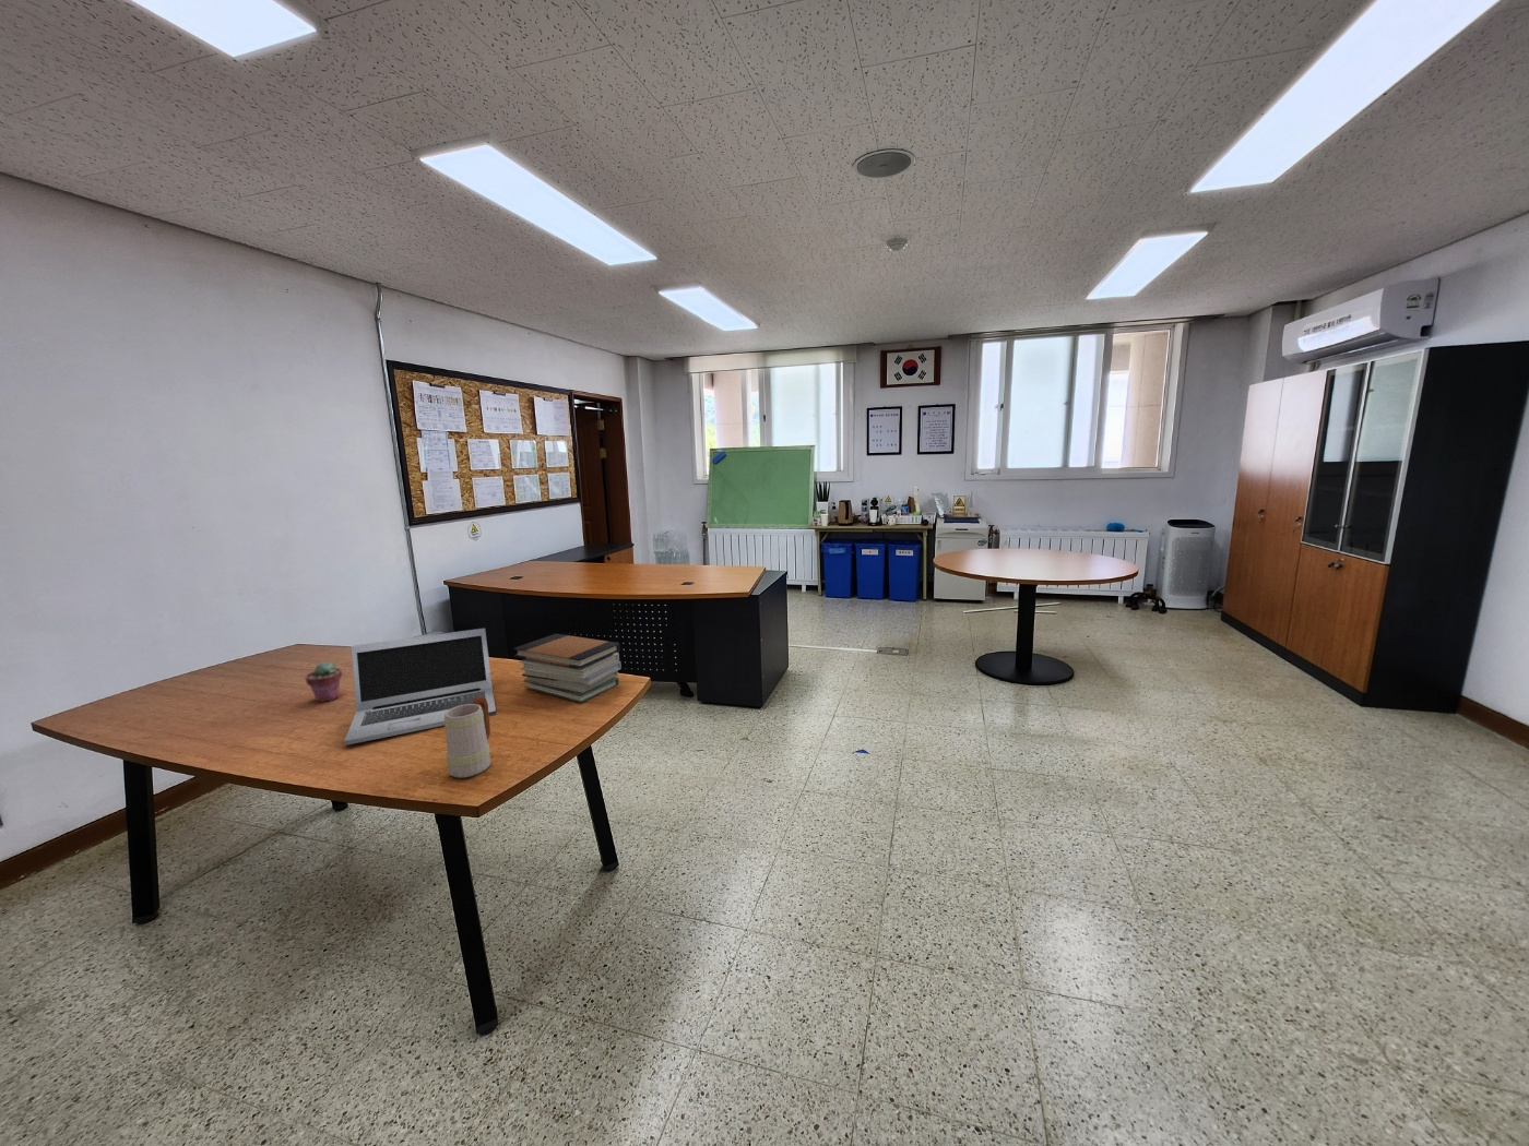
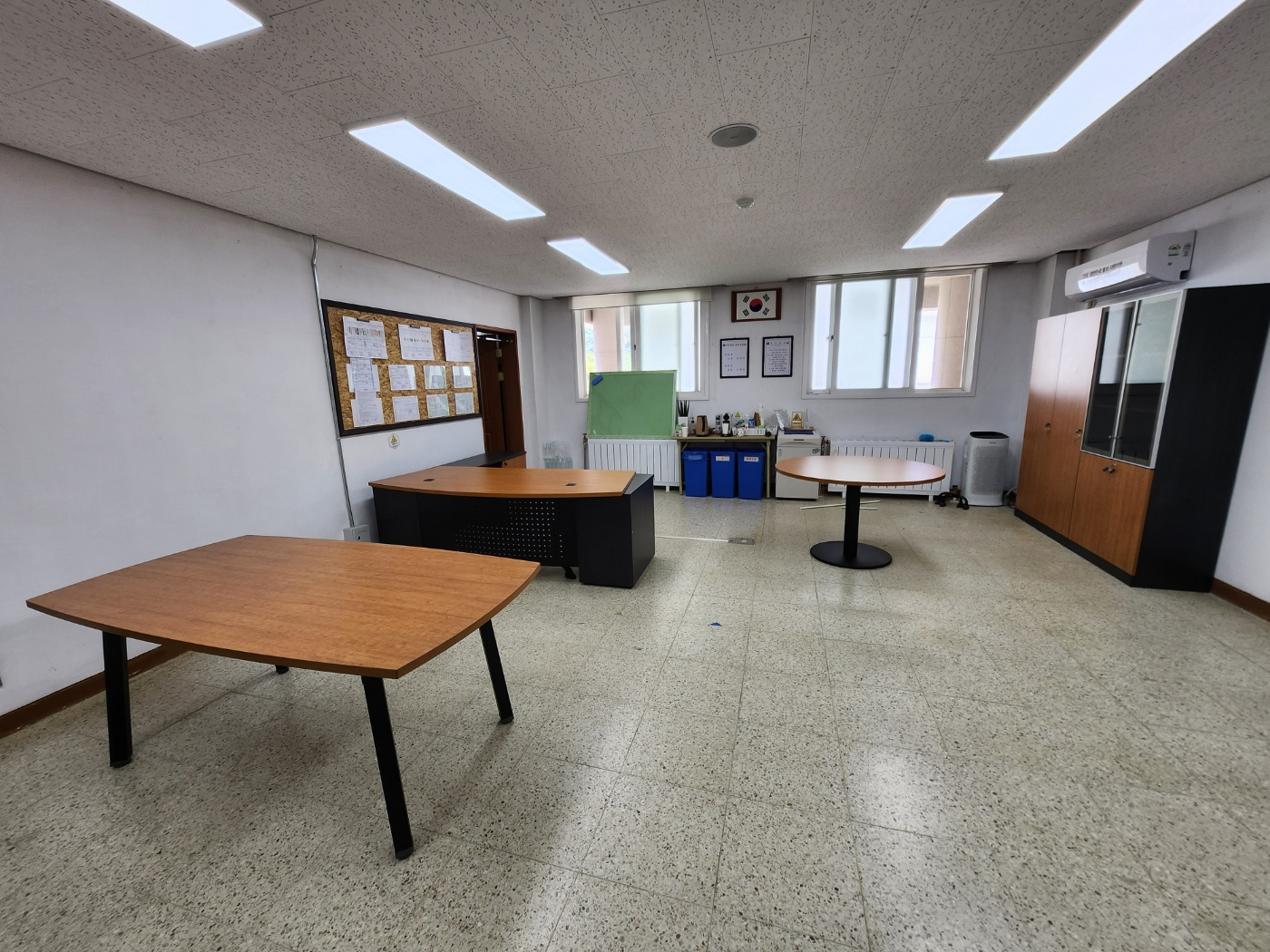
- potted succulent [303,661,343,703]
- laptop [343,627,497,746]
- book stack [512,633,622,704]
- mug [444,696,491,779]
